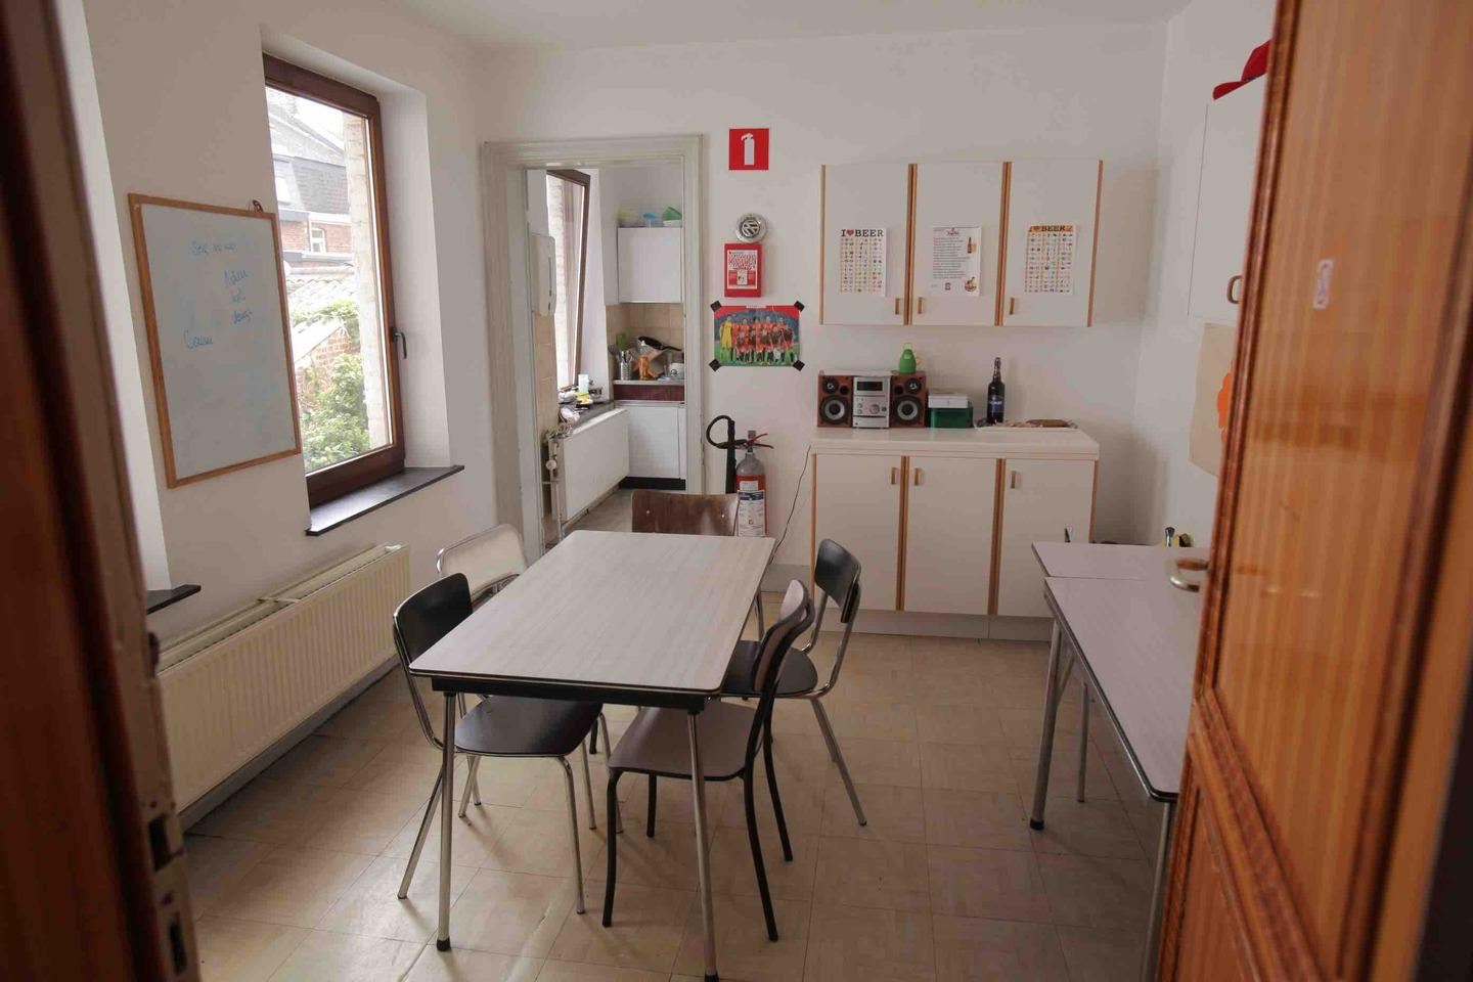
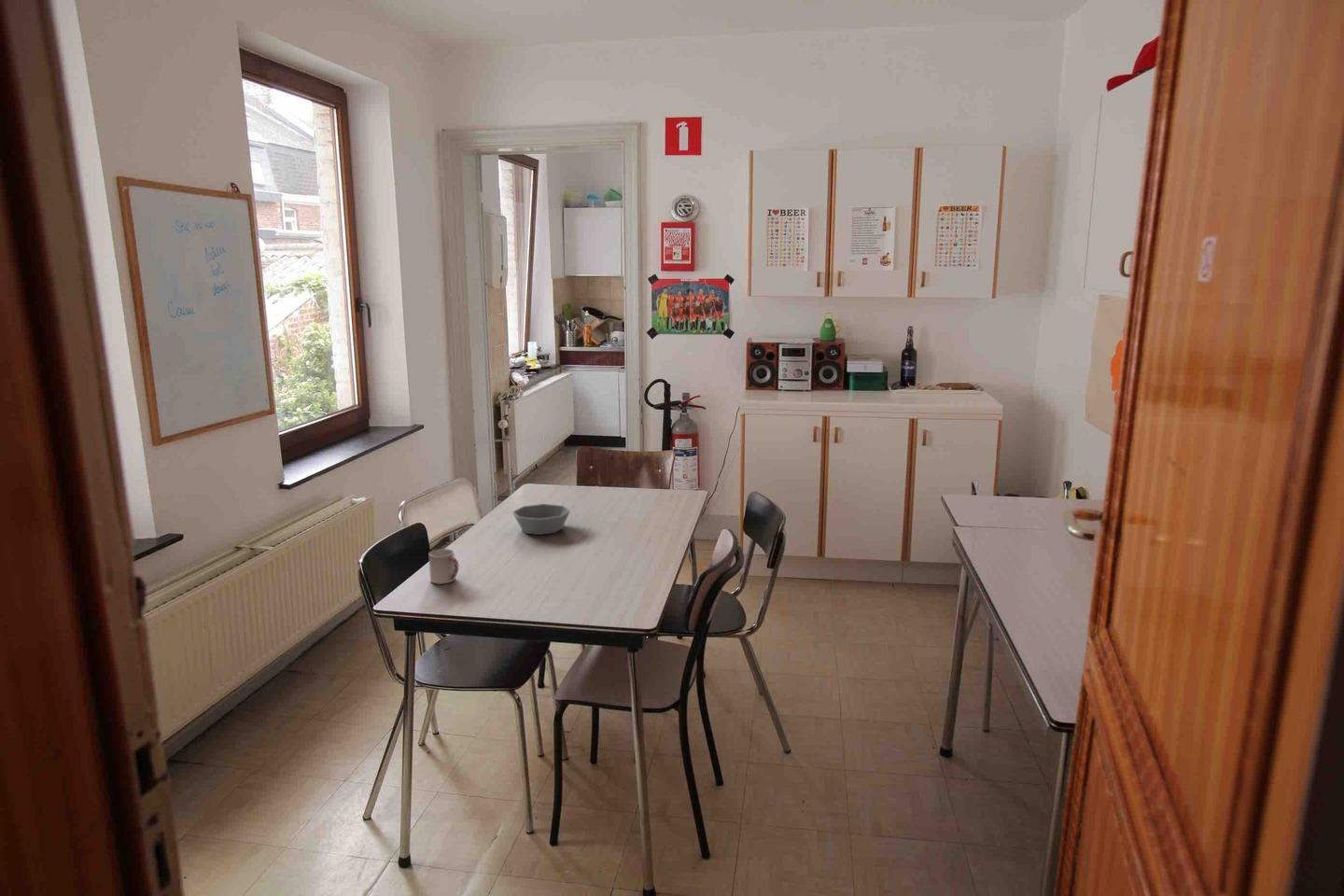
+ cup [427,548,459,585]
+ bowl [511,503,571,536]
